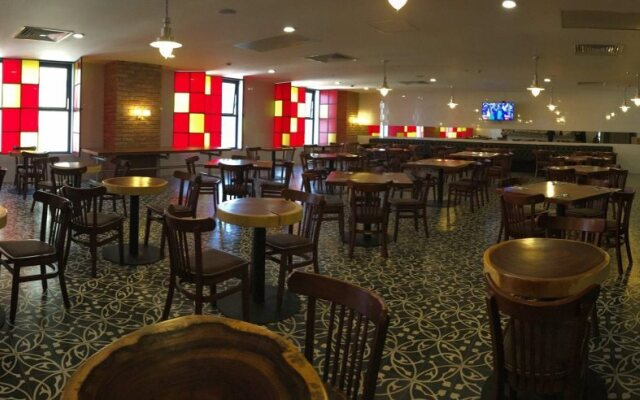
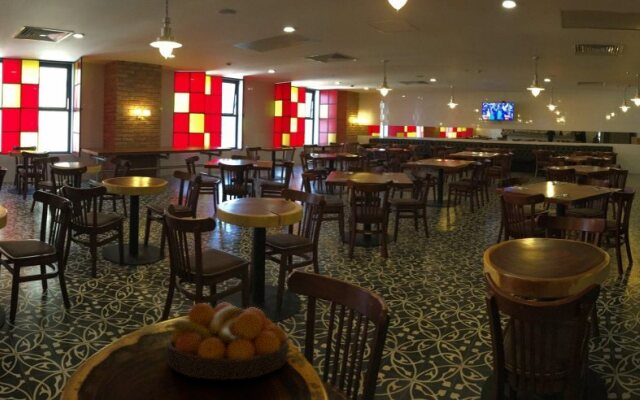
+ fruit bowl [164,302,290,380]
